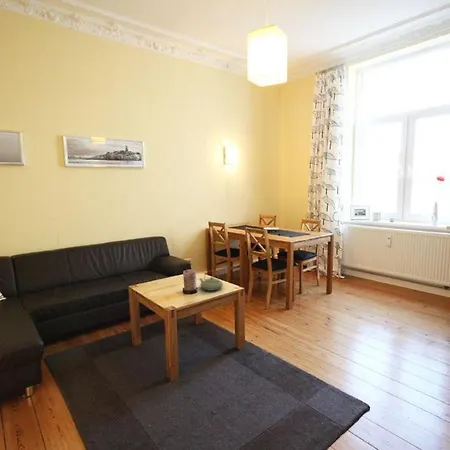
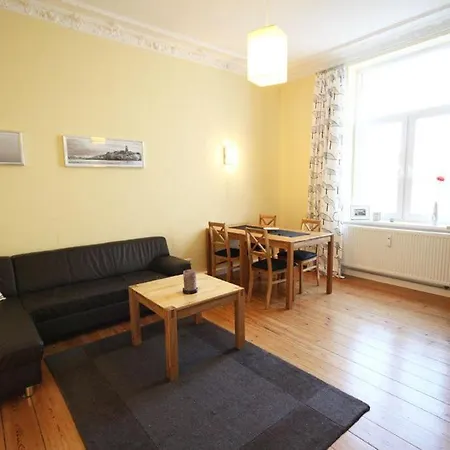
- teapot [199,270,224,292]
